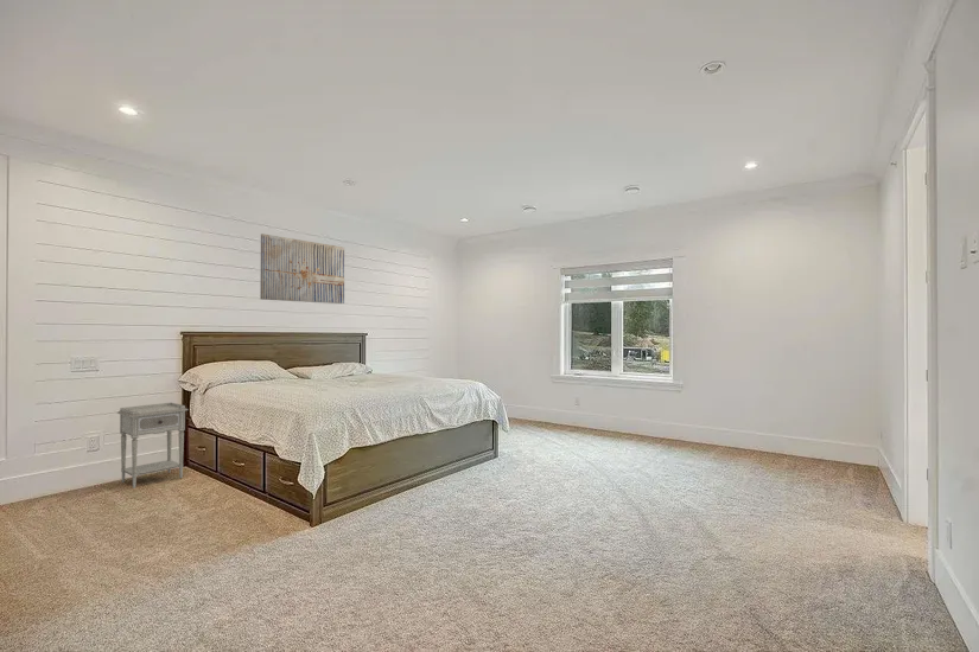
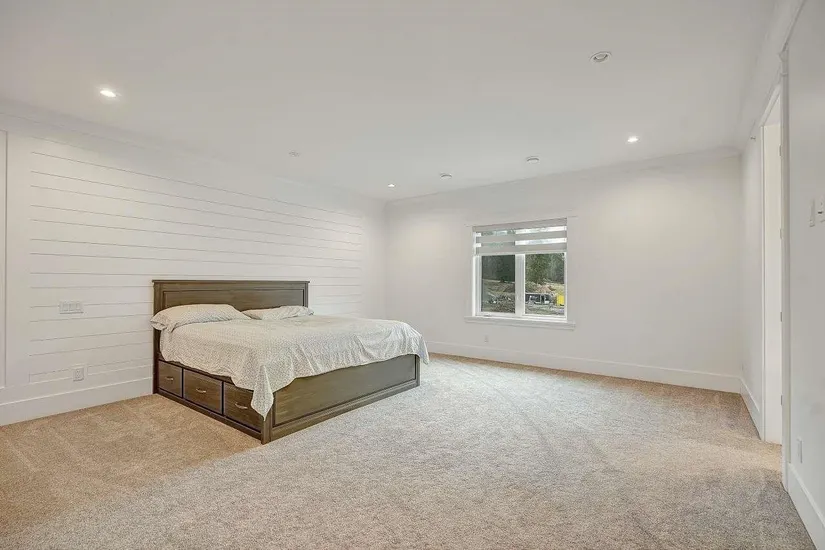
- nightstand [116,402,189,490]
- wall art [259,232,345,305]
